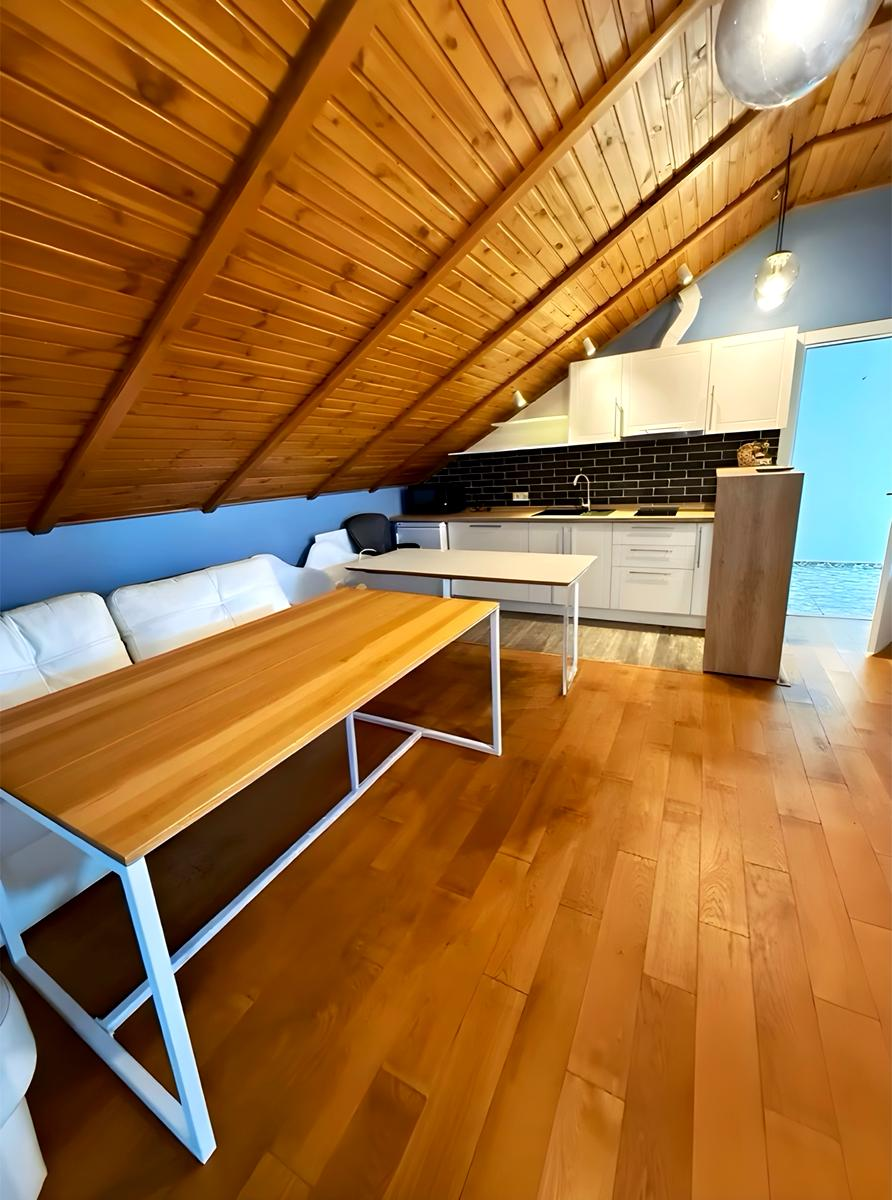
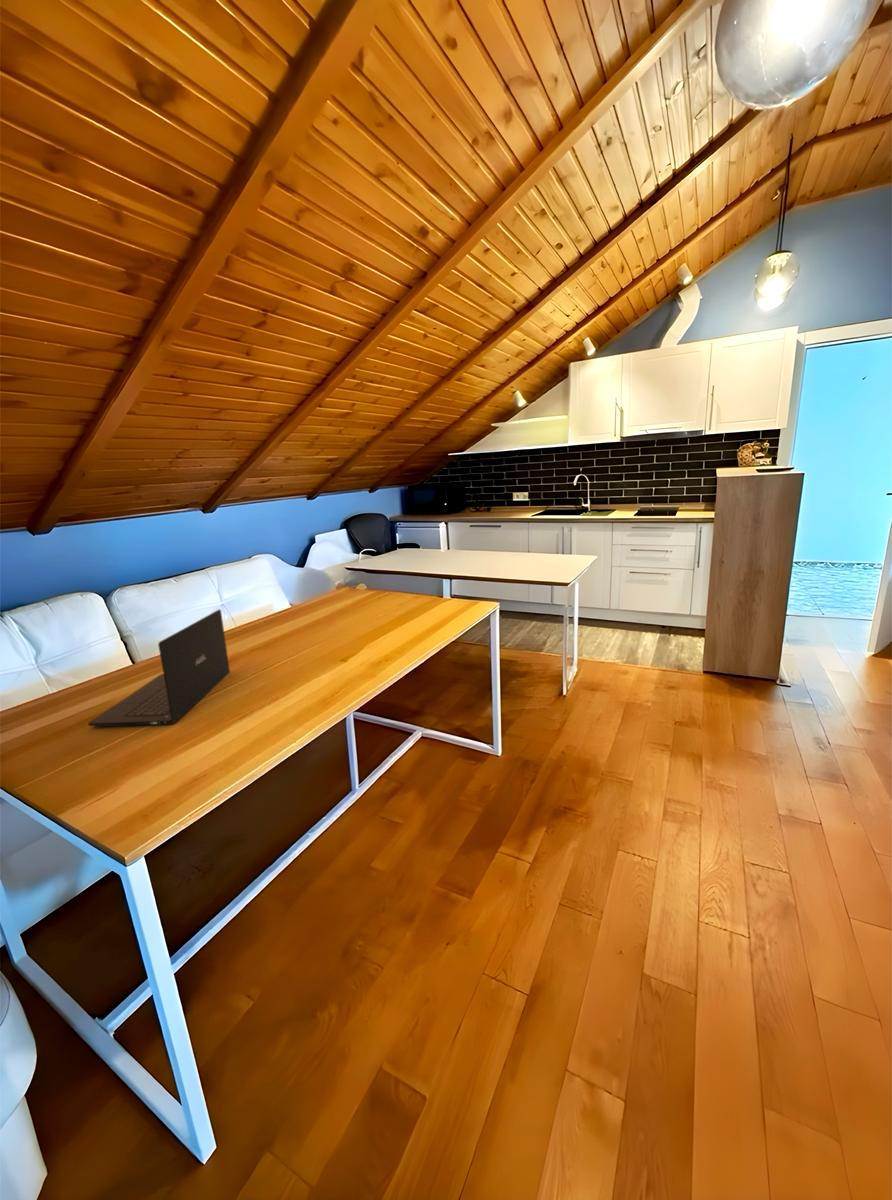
+ laptop [87,608,231,727]
